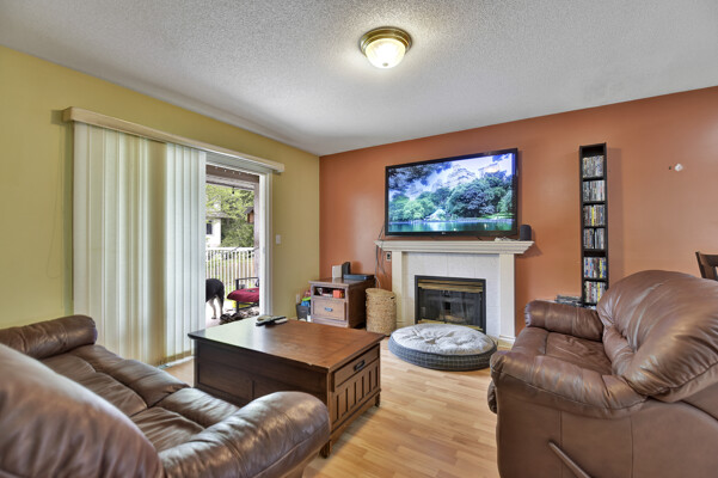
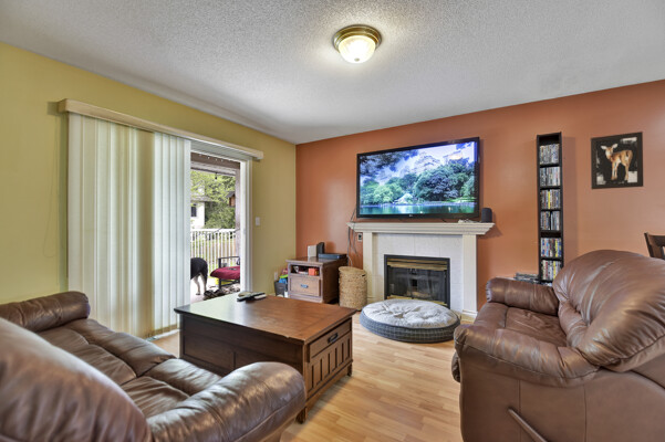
+ wall art [590,130,645,190]
